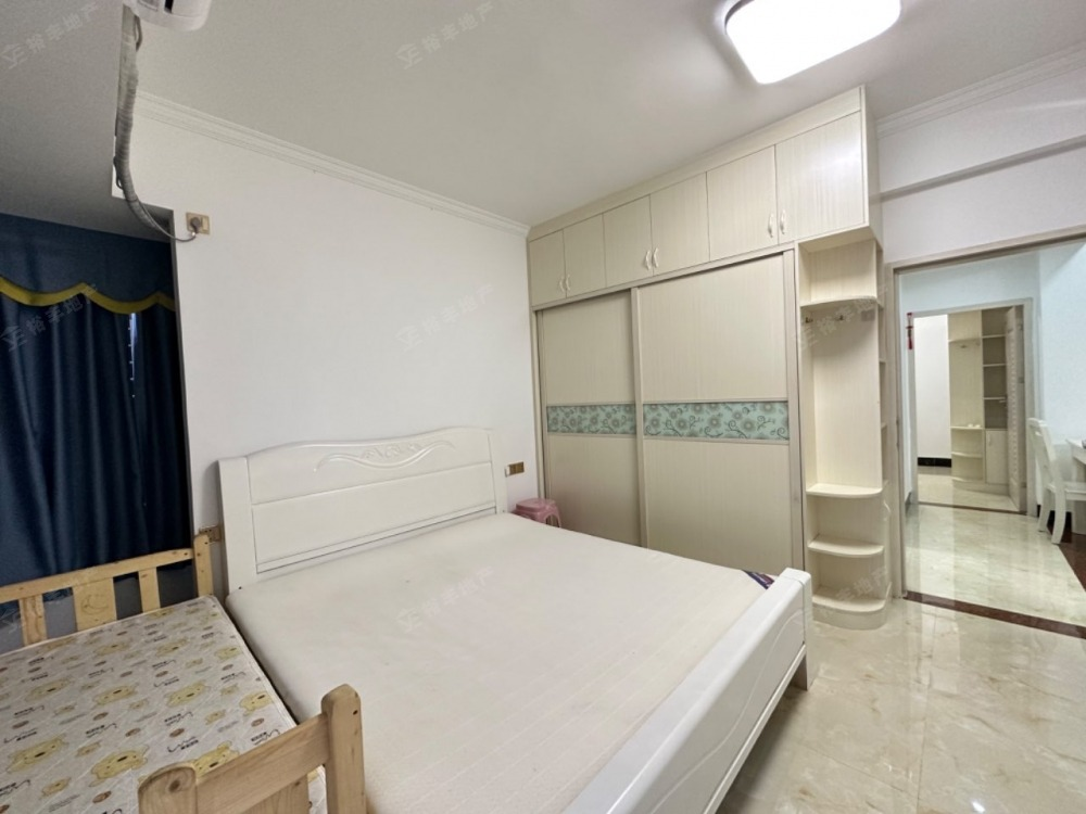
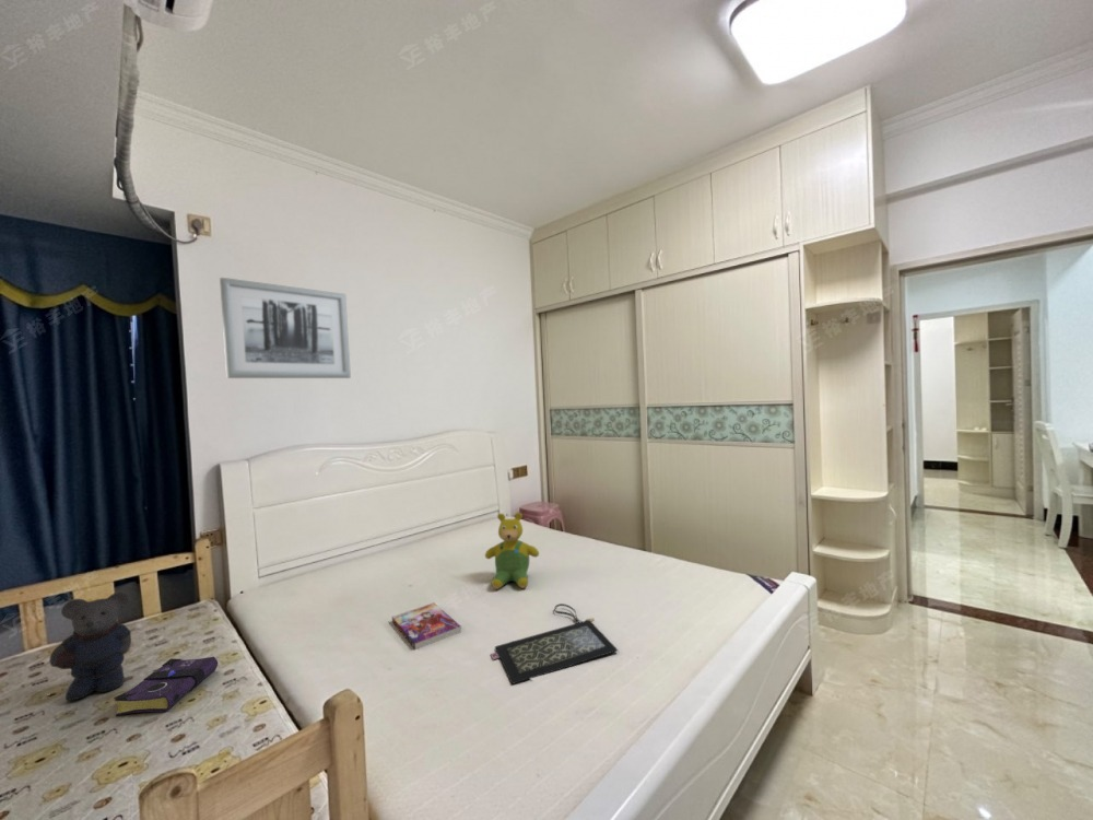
+ book [114,656,219,717]
+ book [391,601,462,651]
+ bear [48,590,132,702]
+ wall art [219,277,352,379]
+ teddy bear [484,512,540,590]
+ clutch bag [490,602,619,686]
